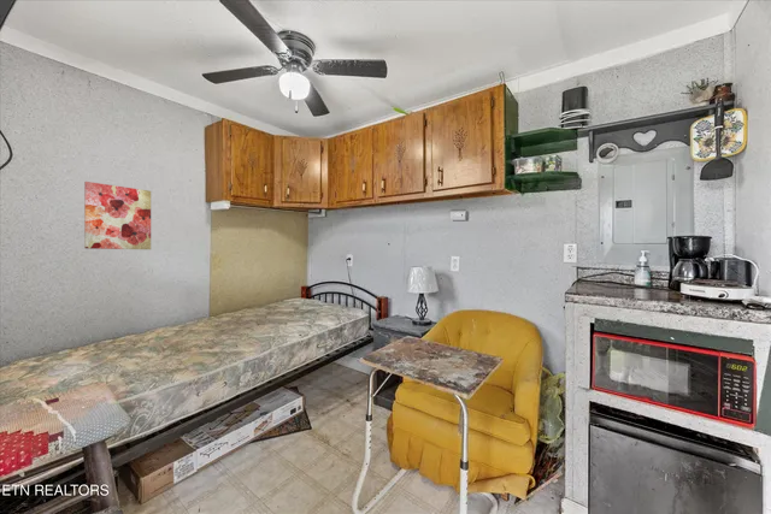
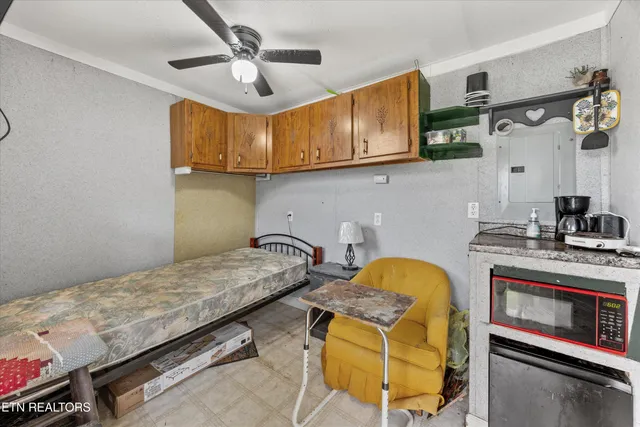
- wall art [83,181,152,250]
